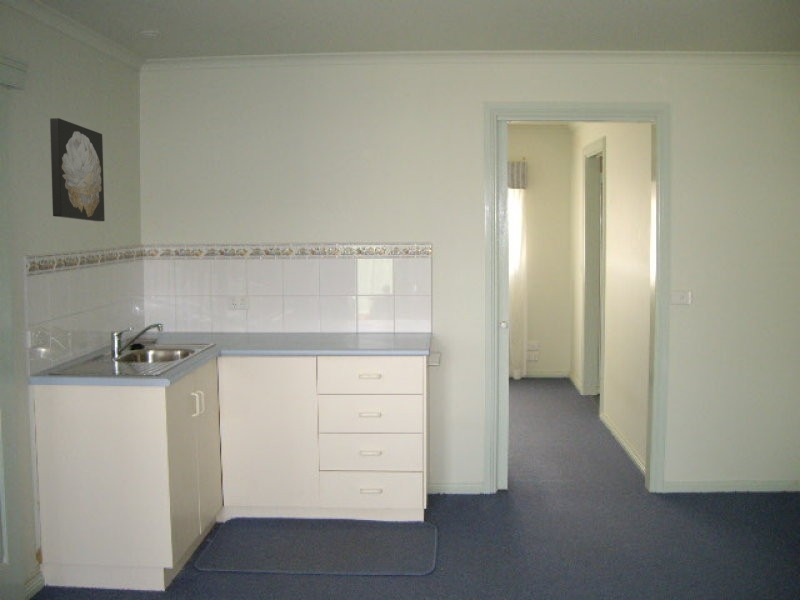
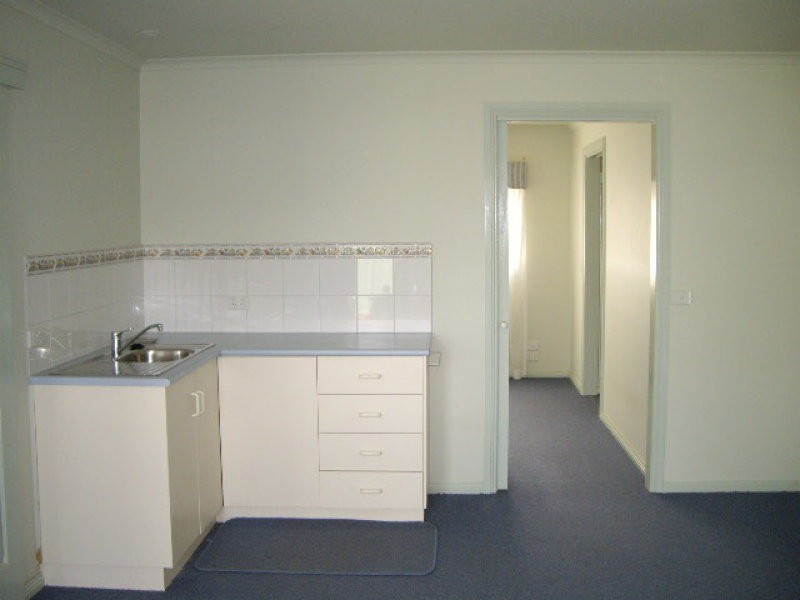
- wall art [49,117,106,222]
